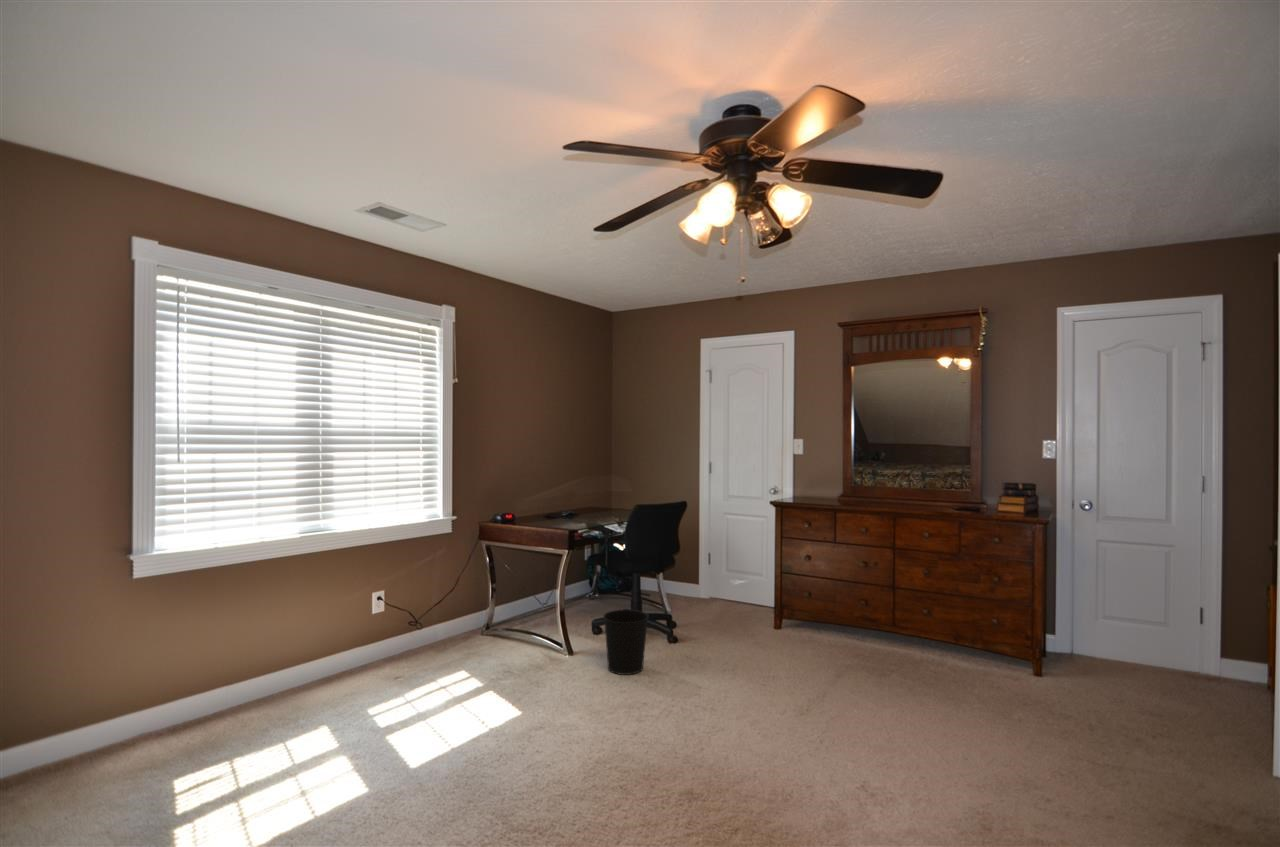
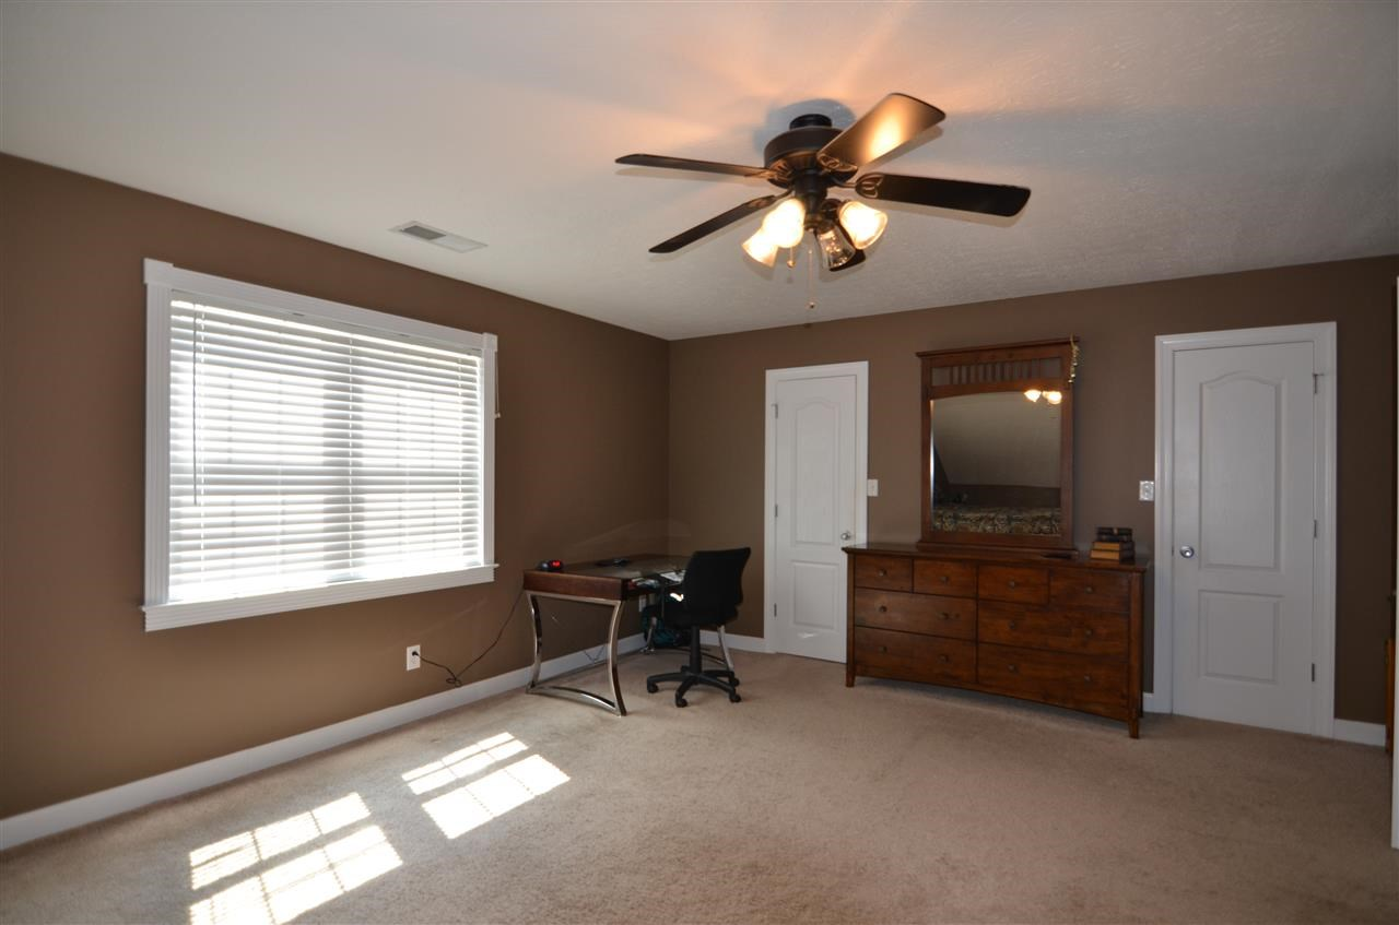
- wastebasket [602,609,650,676]
